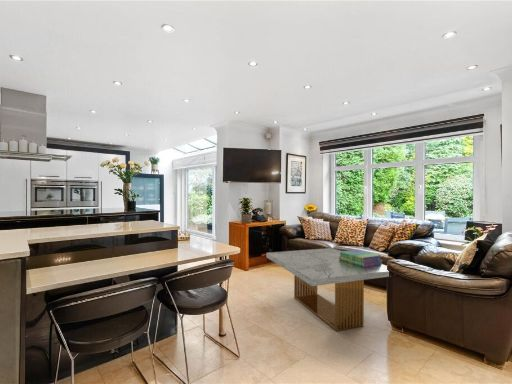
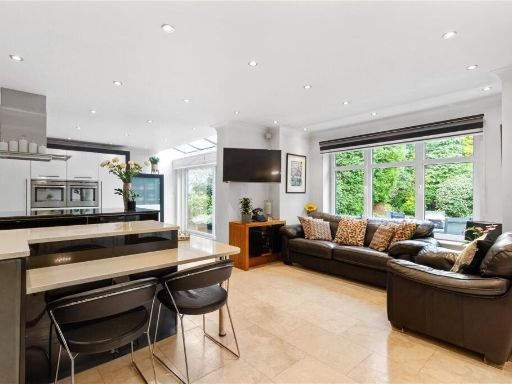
- stack of books [339,248,383,267]
- coffee table [265,247,390,333]
